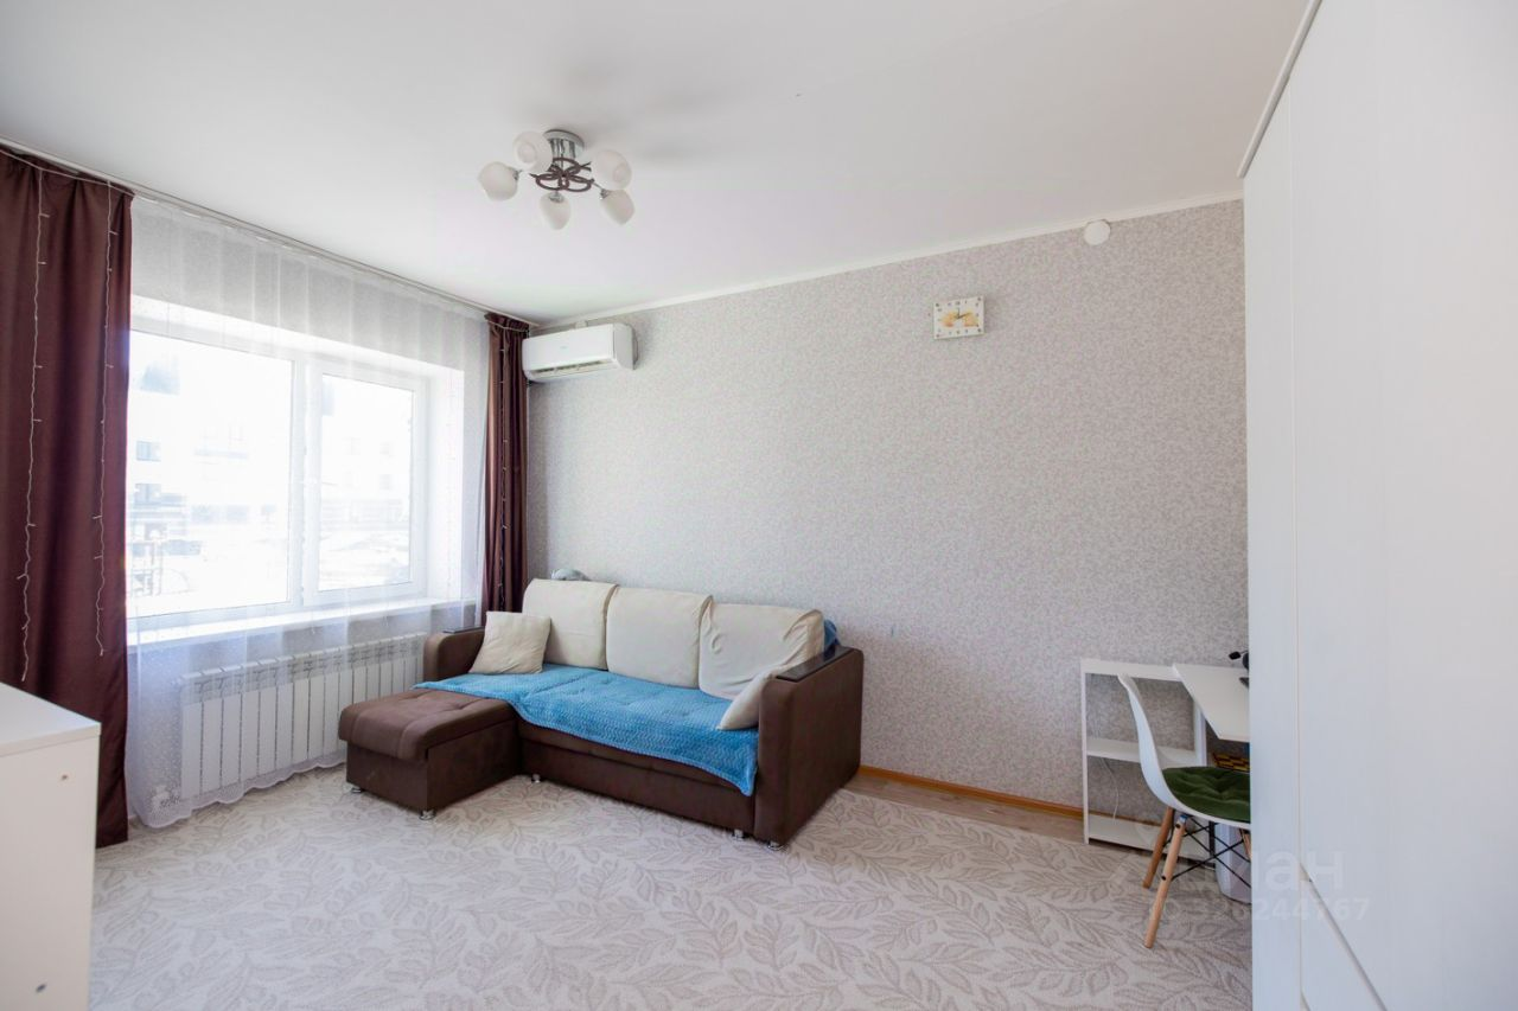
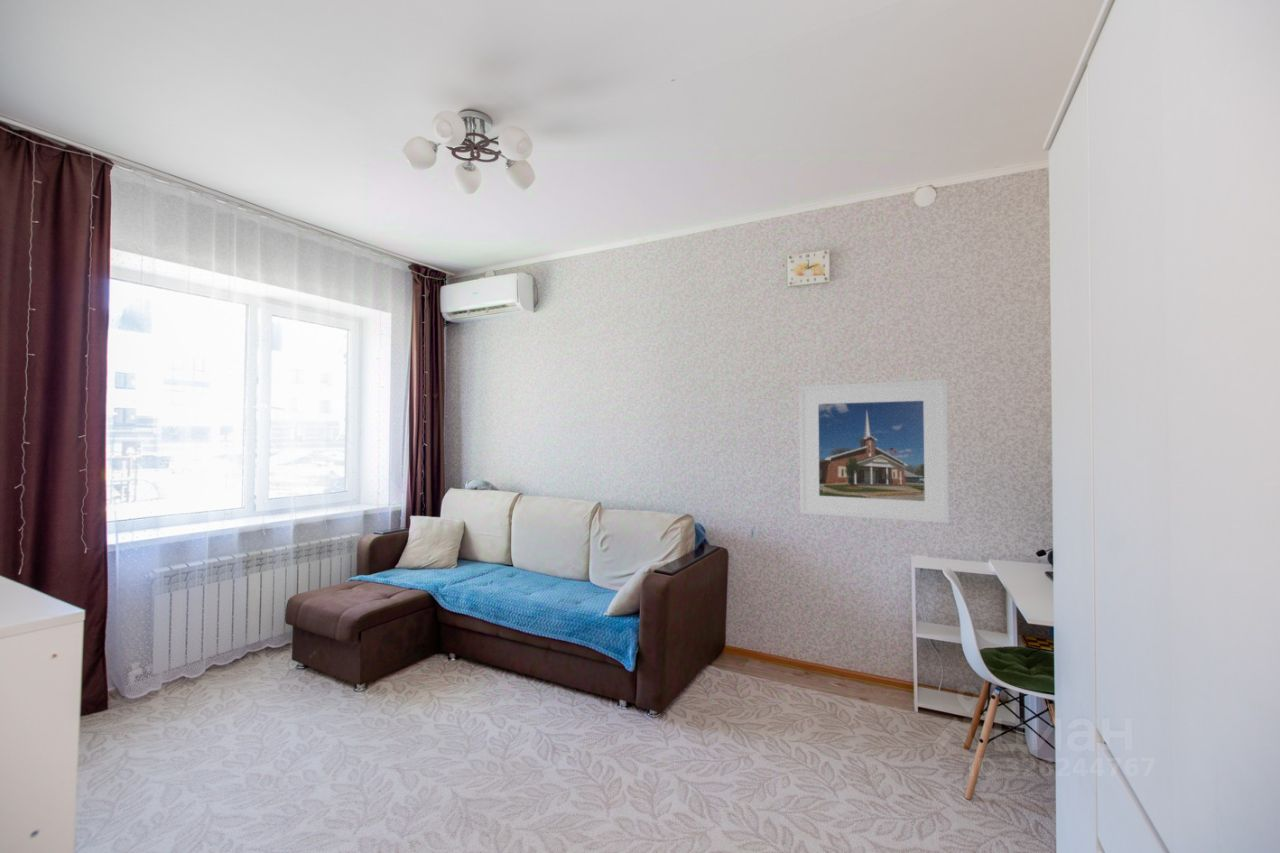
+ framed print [798,378,950,524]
